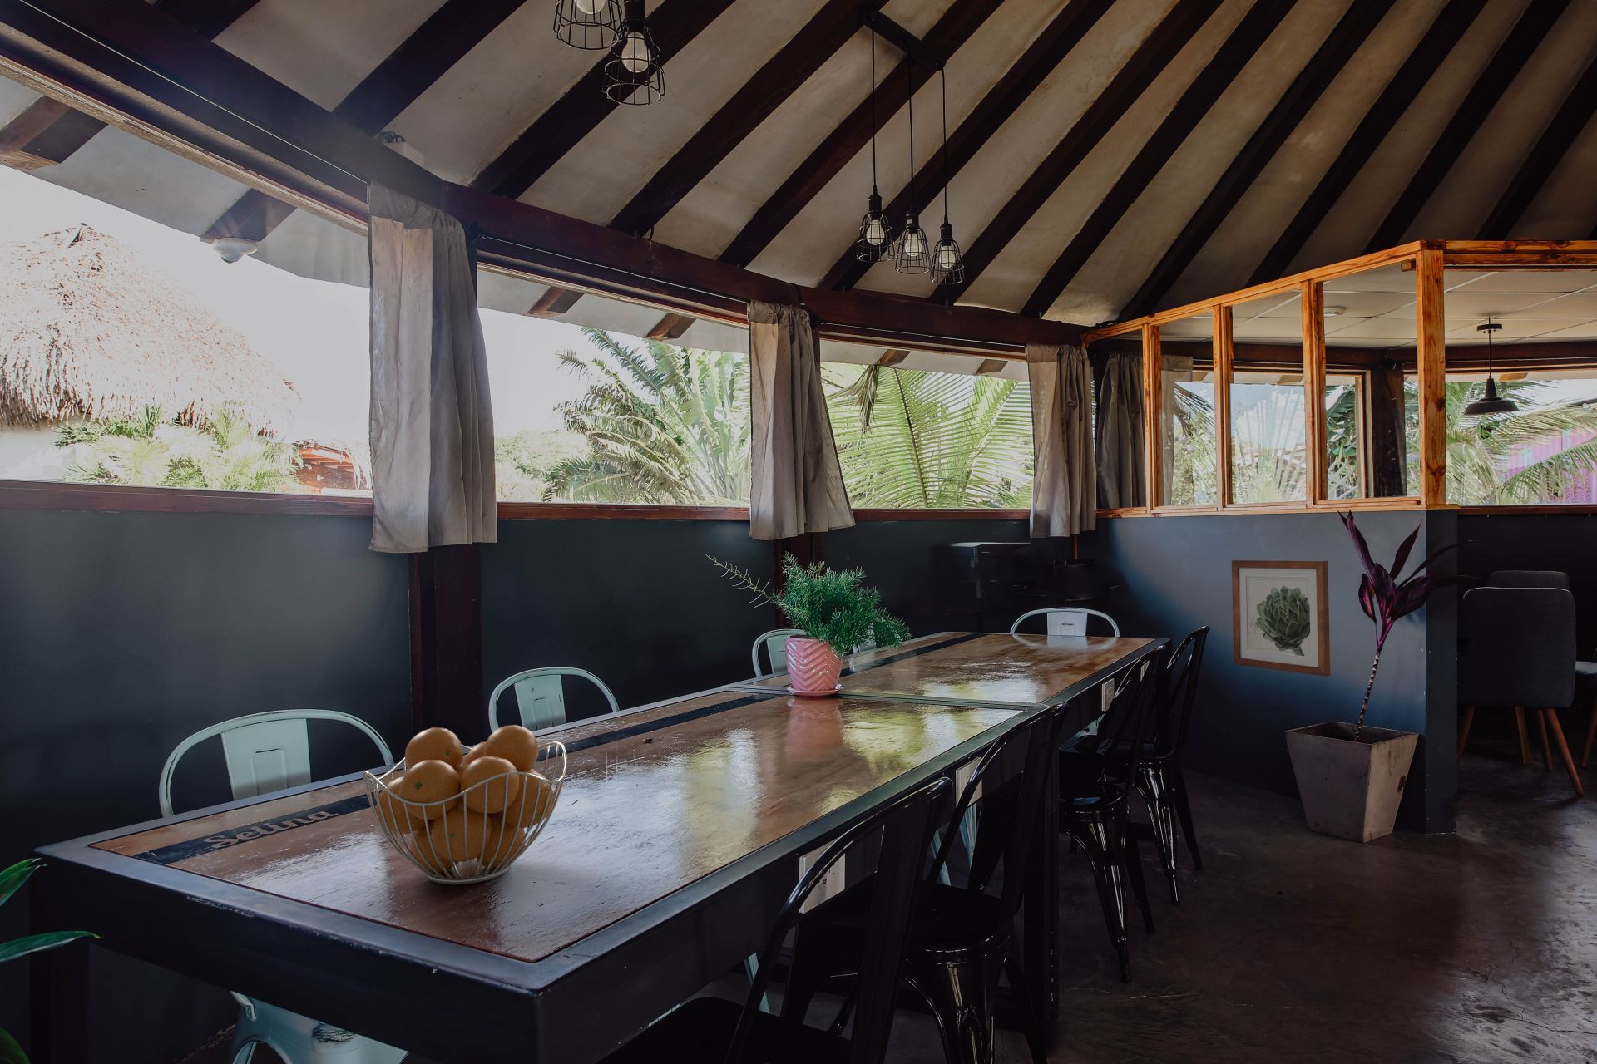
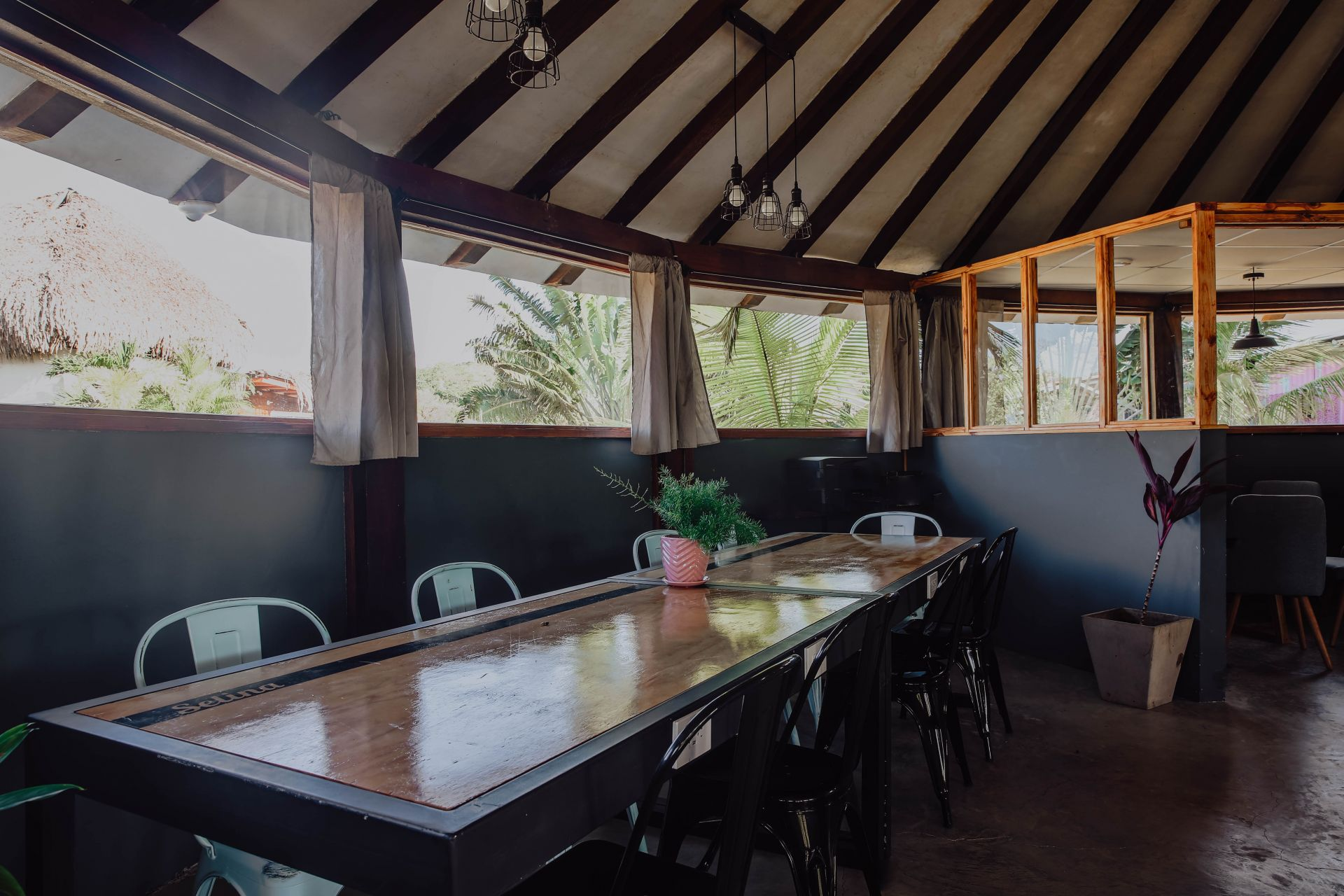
- wall art [1231,559,1332,677]
- fruit basket [361,724,568,885]
